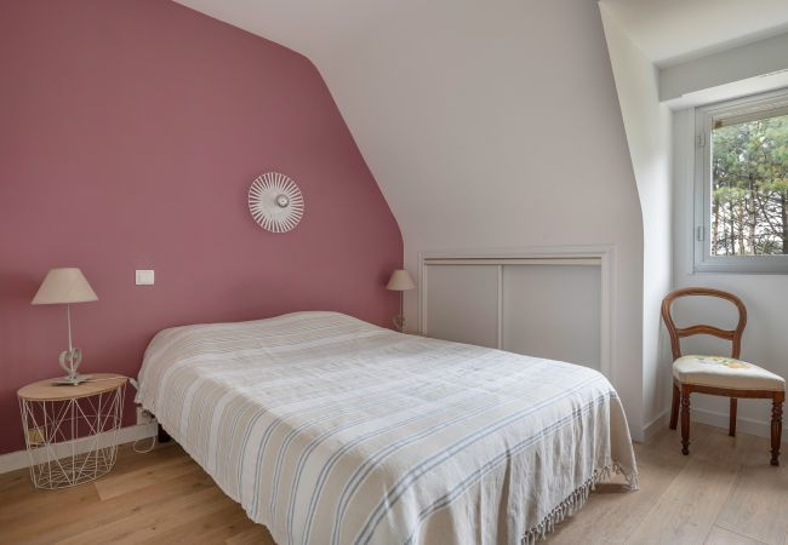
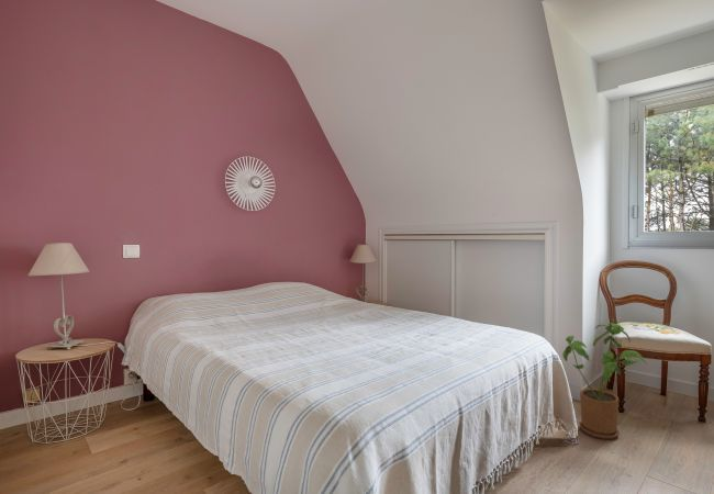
+ house plant [561,322,647,440]
